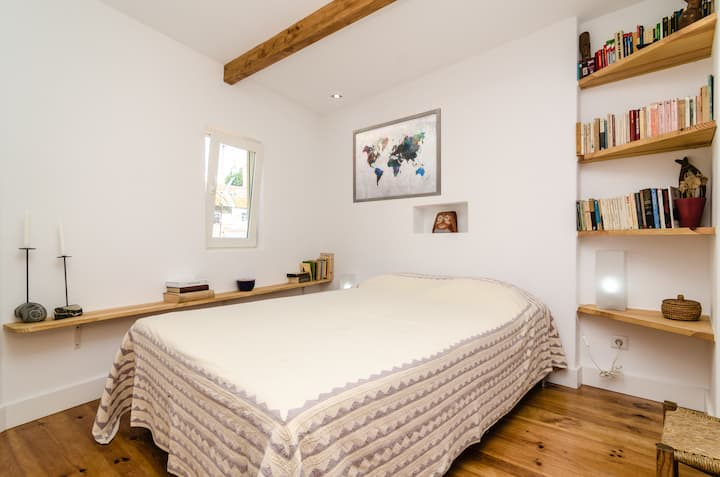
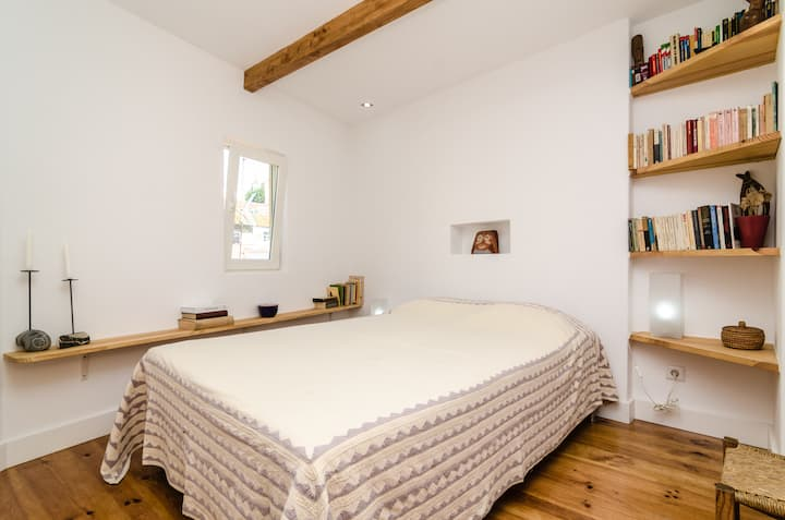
- wall art [352,107,442,204]
